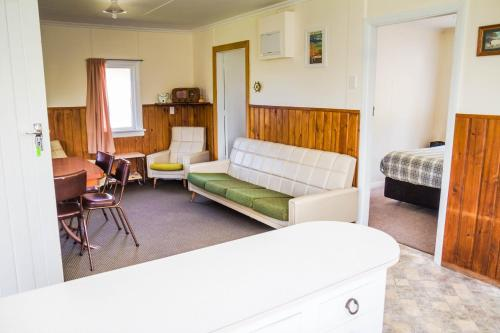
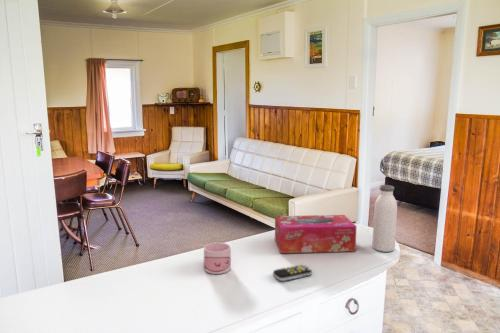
+ tissue box [274,214,358,254]
+ remote control [272,263,313,282]
+ mug [203,242,232,275]
+ water bottle [372,184,398,253]
